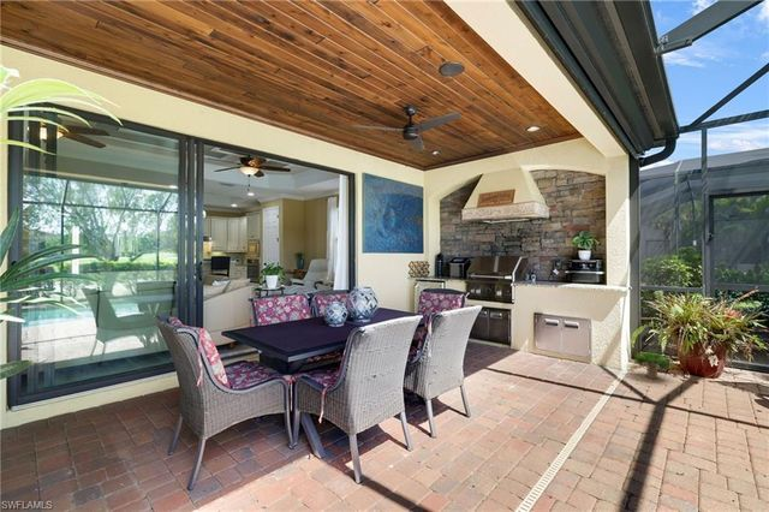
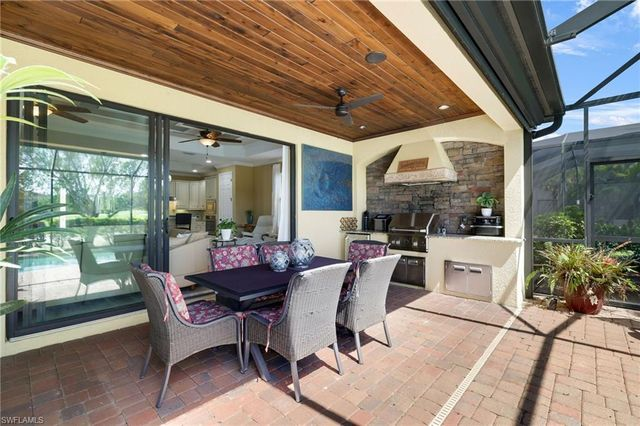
- potted plant [633,349,673,380]
